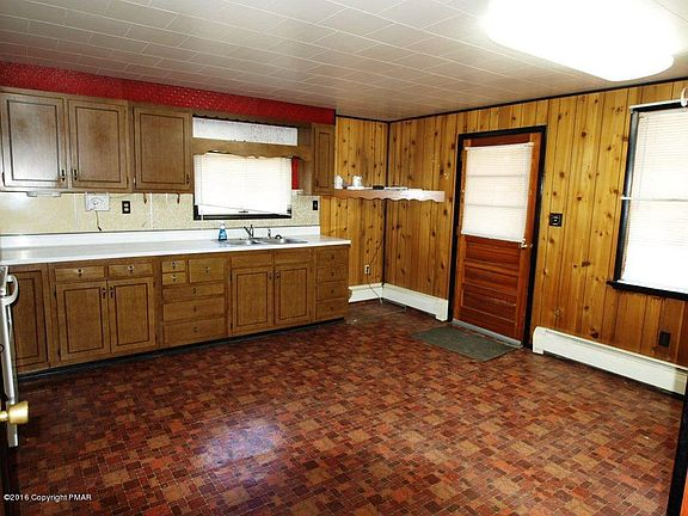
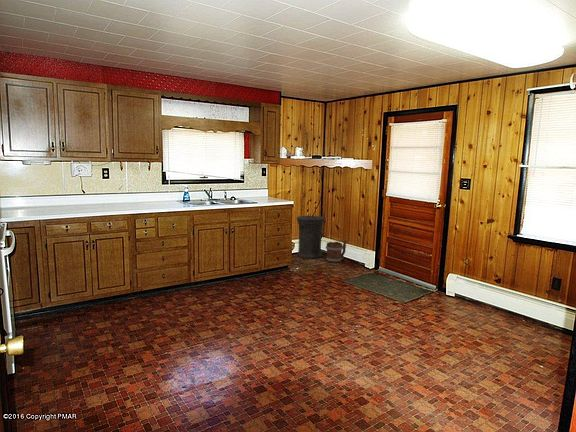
+ trash can [295,213,326,259]
+ bucket [325,239,348,264]
